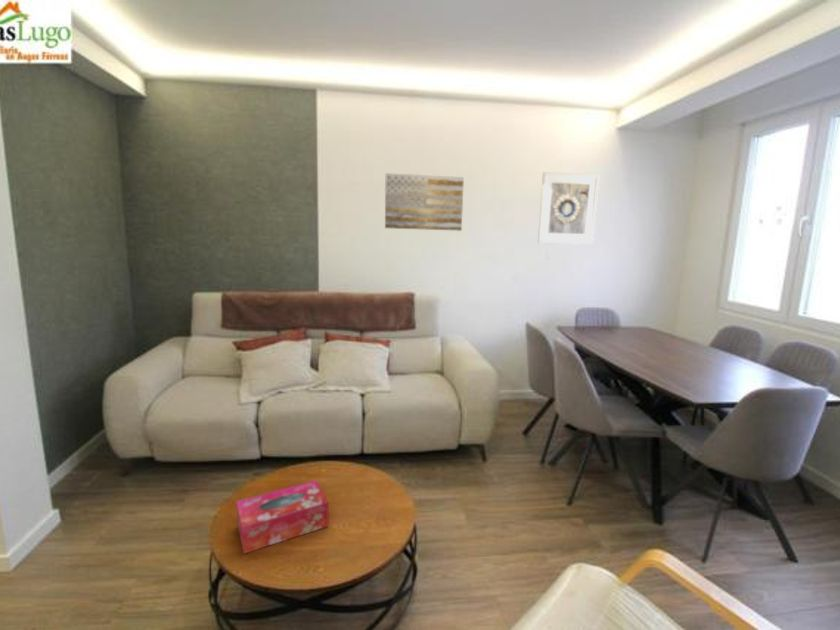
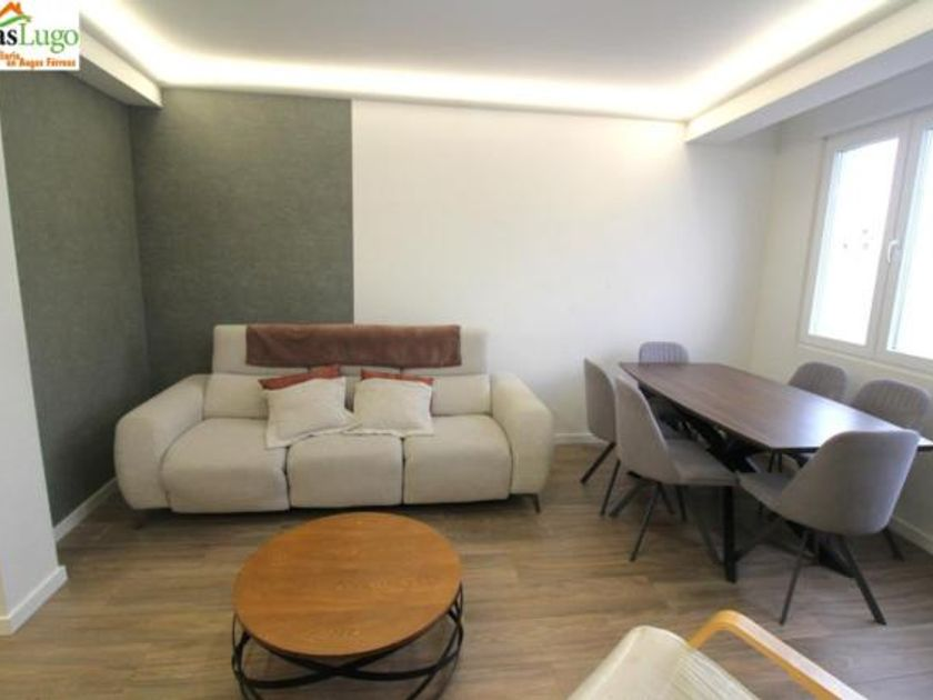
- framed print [537,171,601,245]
- tissue box [236,479,330,555]
- wall art [384,172,465,232]
